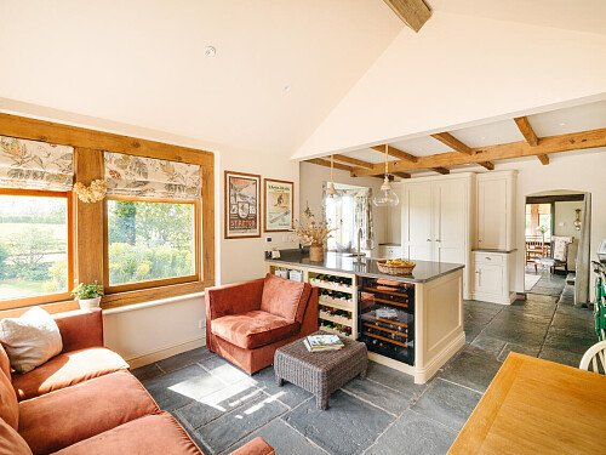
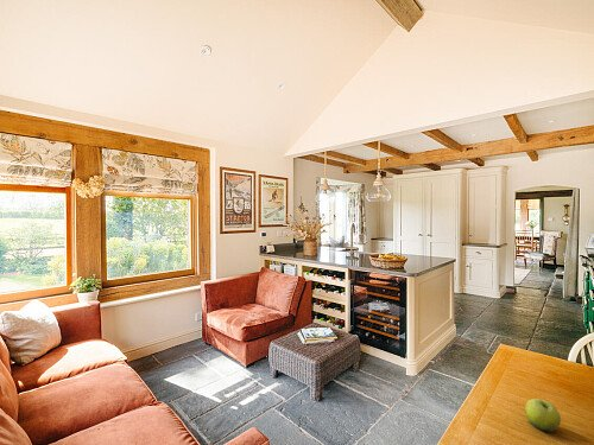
+ fruit [524,398,562,433]
